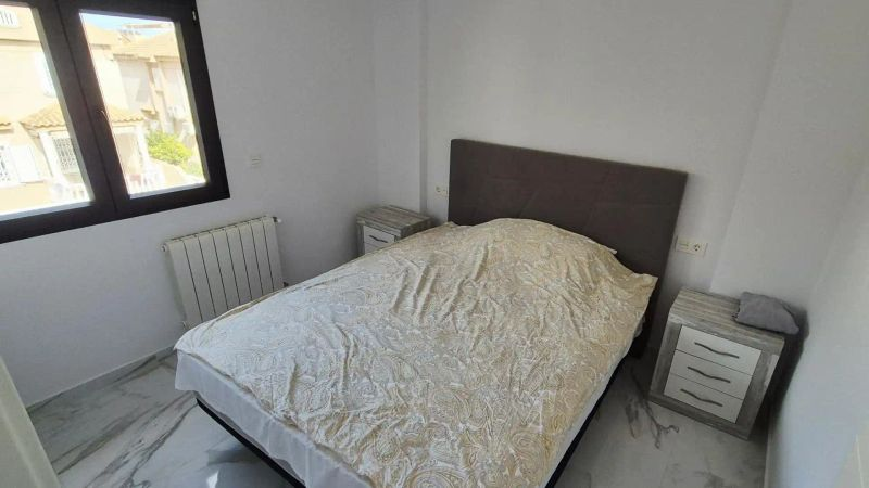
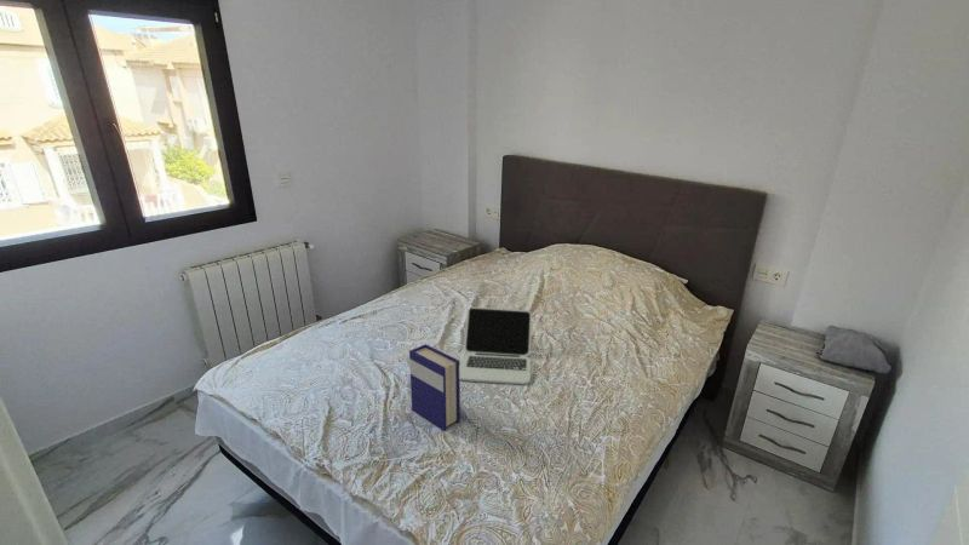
+ hardback book [408,343,461,432]
+ laptop [459,306,533,385]
